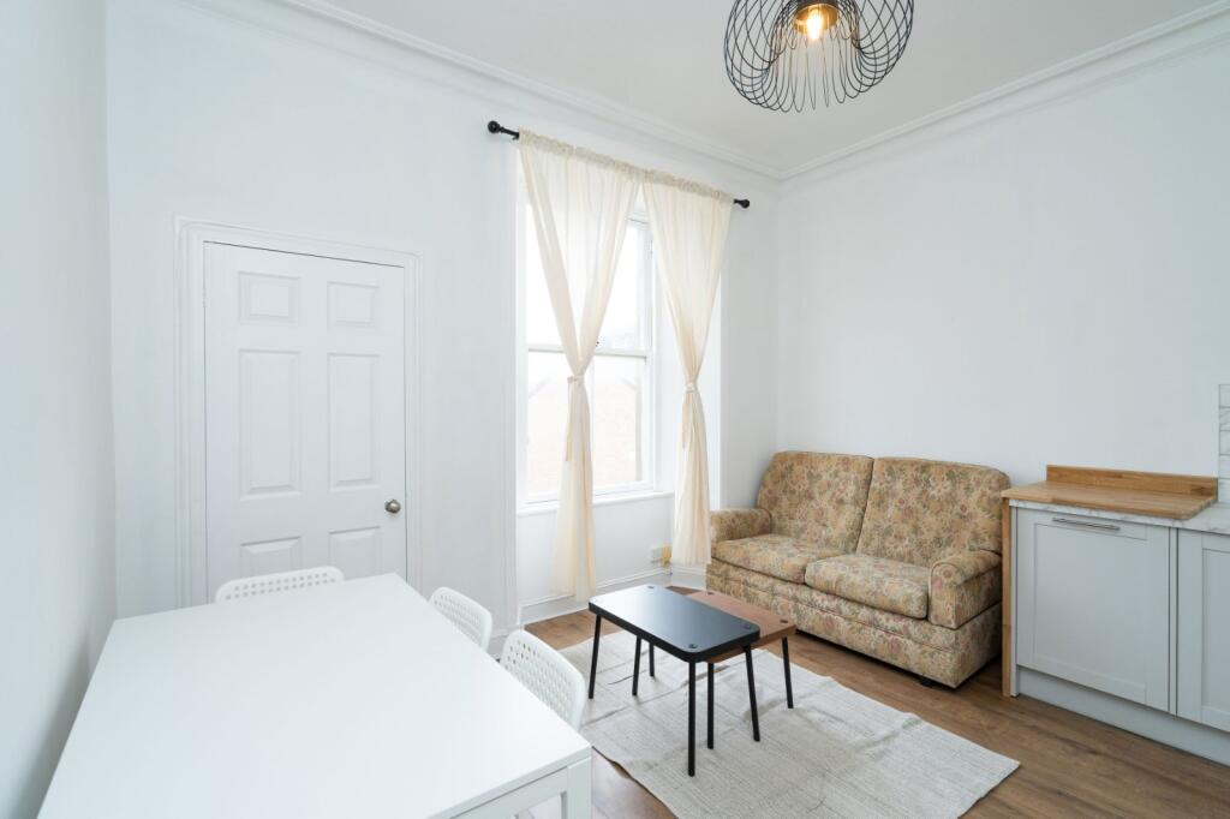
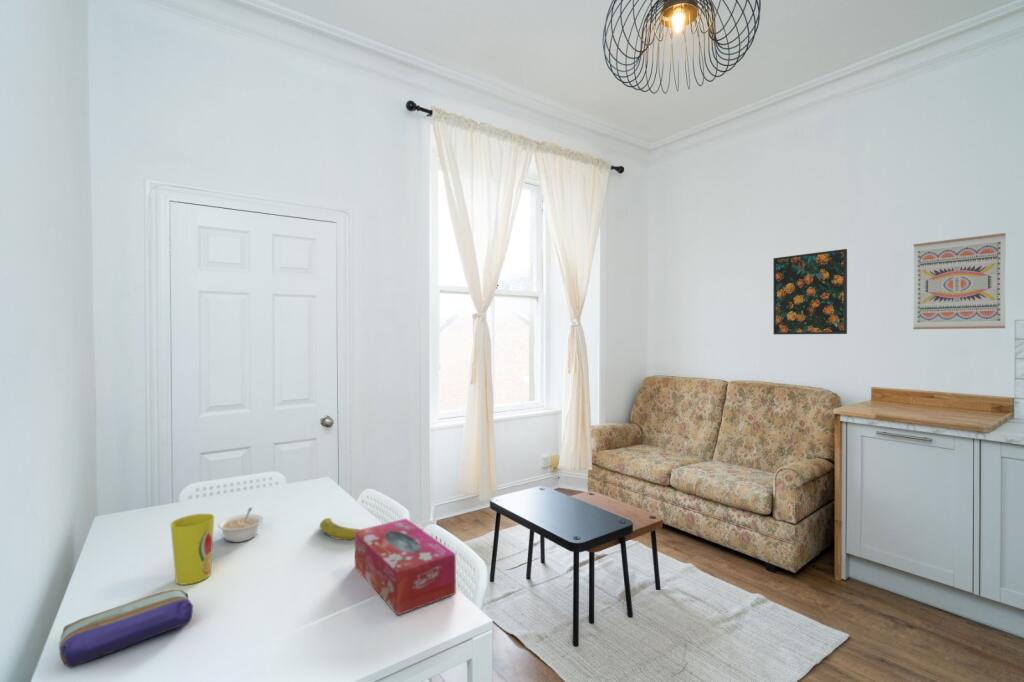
+ fruit [319,517,361,541]
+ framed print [772,248,848,335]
+ legume [217,506,264,543]
+ pencil case [58,589,194,669]
+ tissue box [354,518,457,616]
+ cup [169,513,215,586]
+ wall art [912,232,1007,330]
